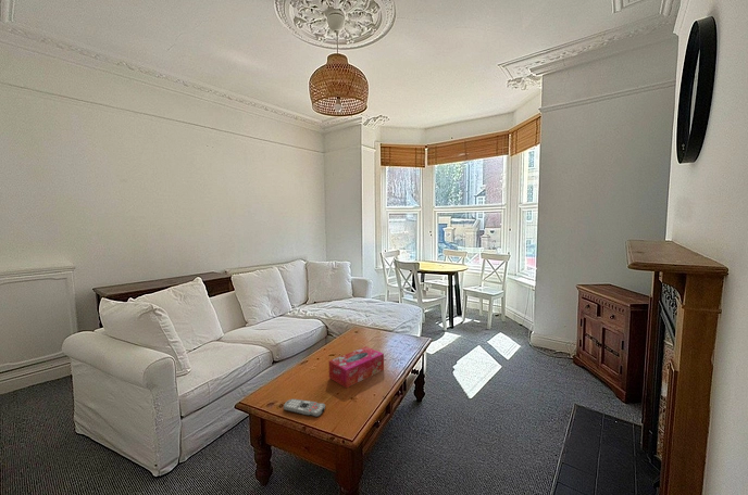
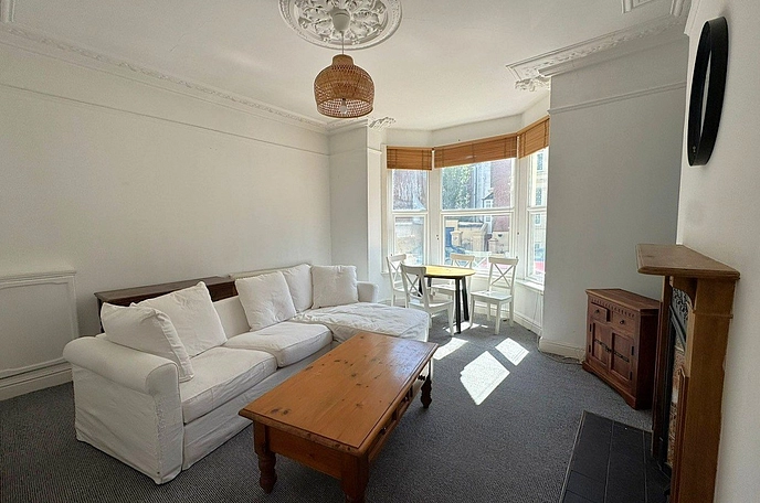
- remote control [283,398,326,418]
- tissue box [327,345,385,389]
